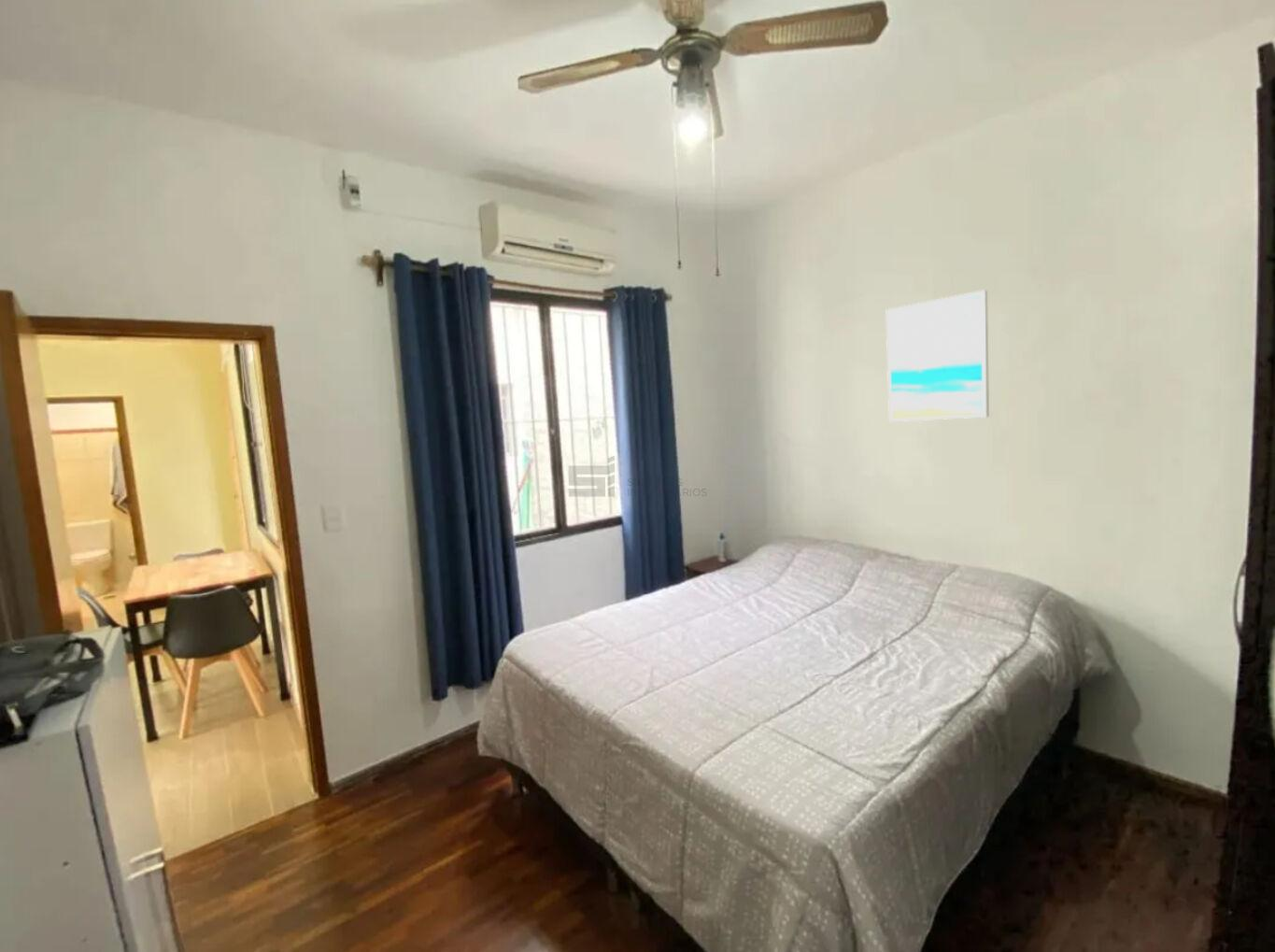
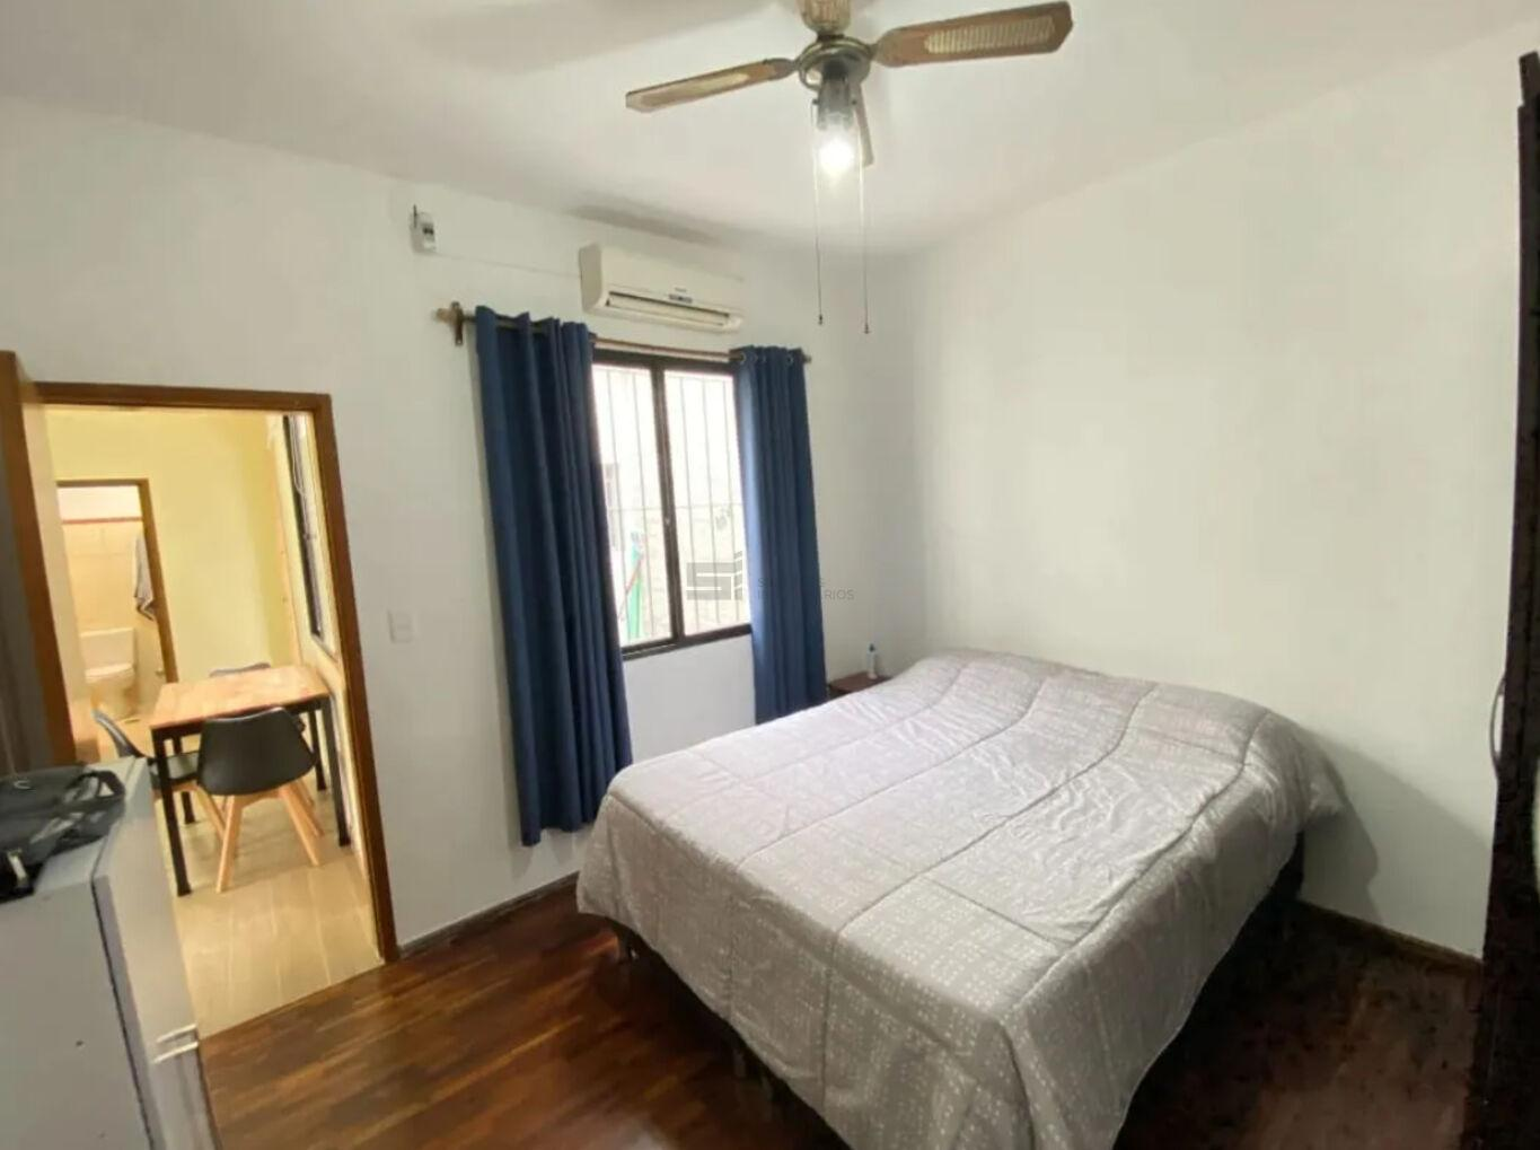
- wall art [885,290,990,422]
